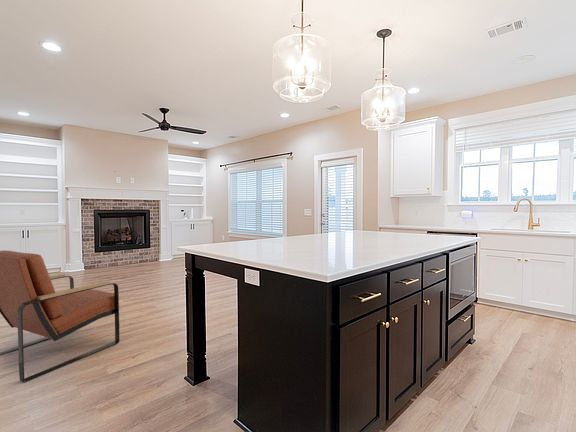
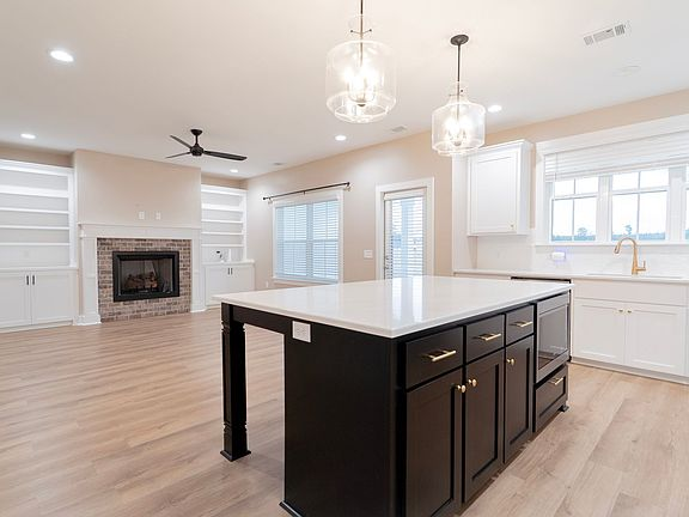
- armchair [0,249,120,384]
